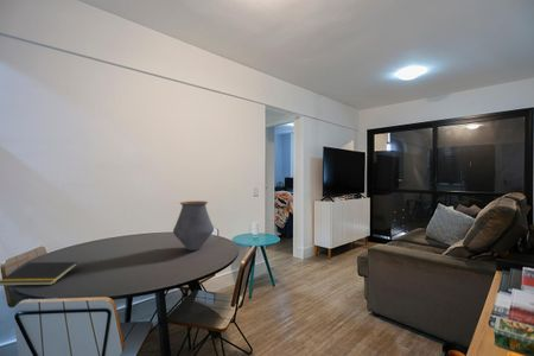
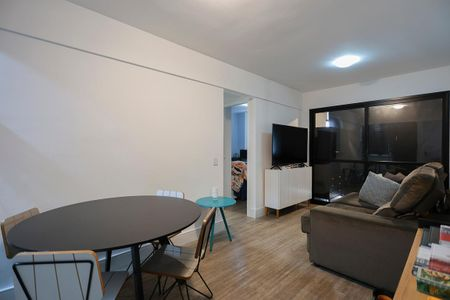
- vase [172,201,215,252]
- notepad [0,261,78,287]
